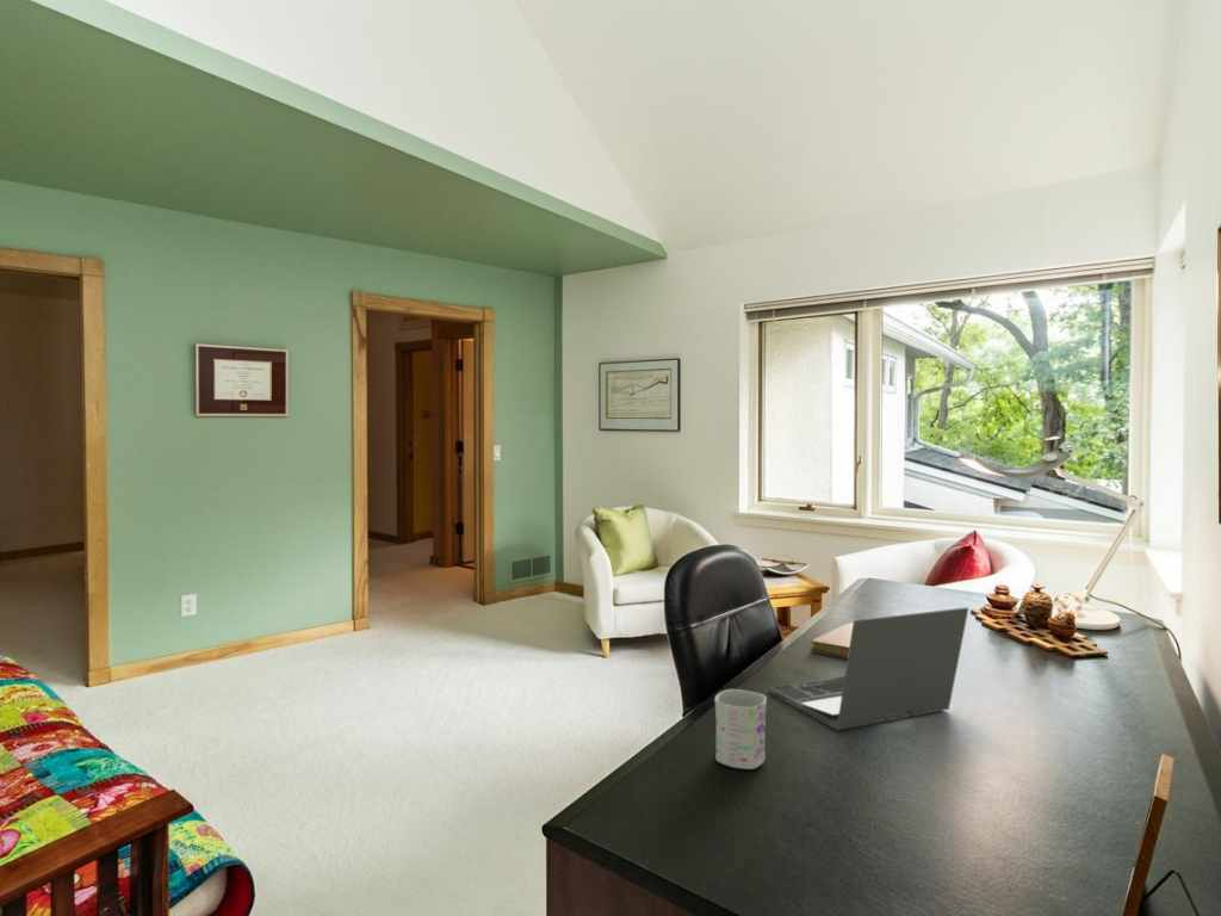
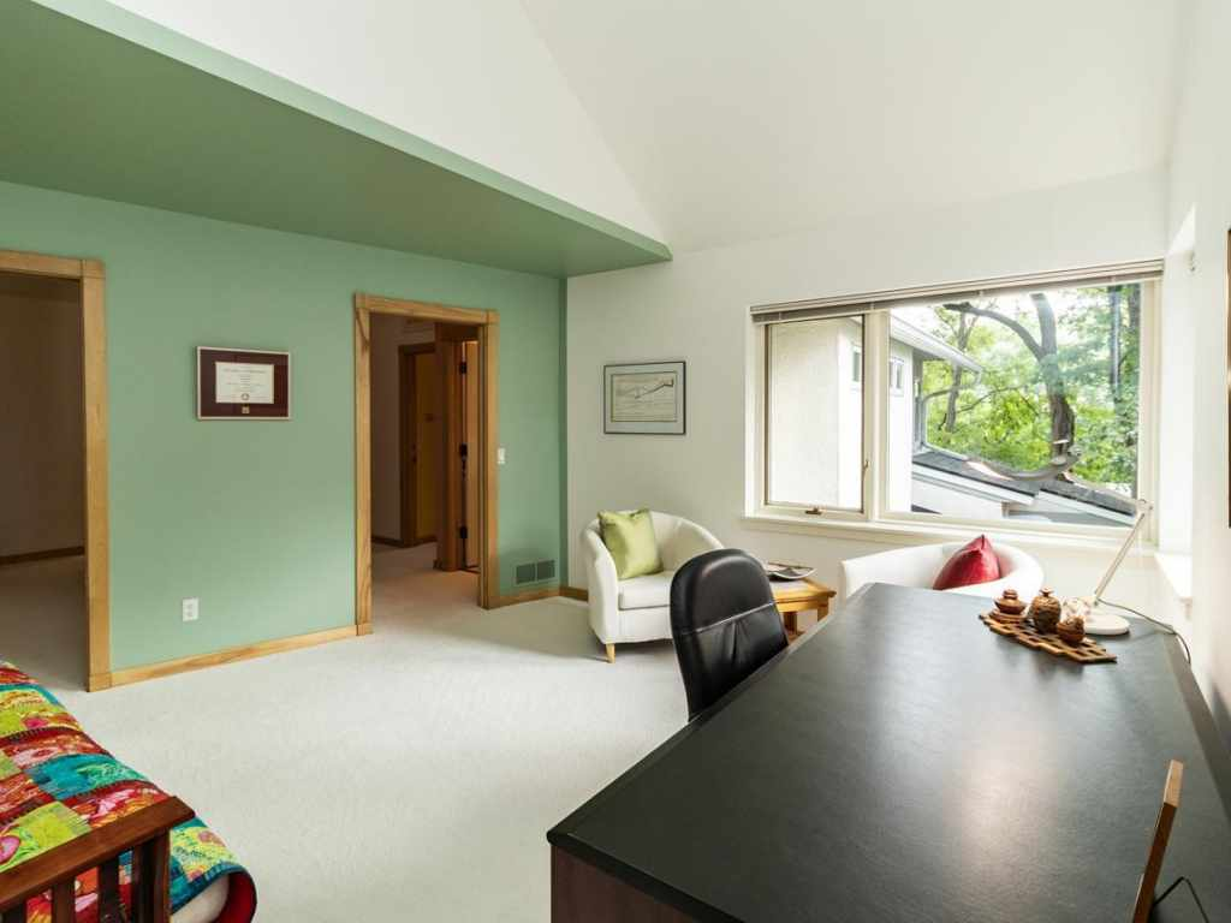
- mug [713,688,768,770]
- laptop [768,606,969,731]
- notebook [810,620,854,660]
